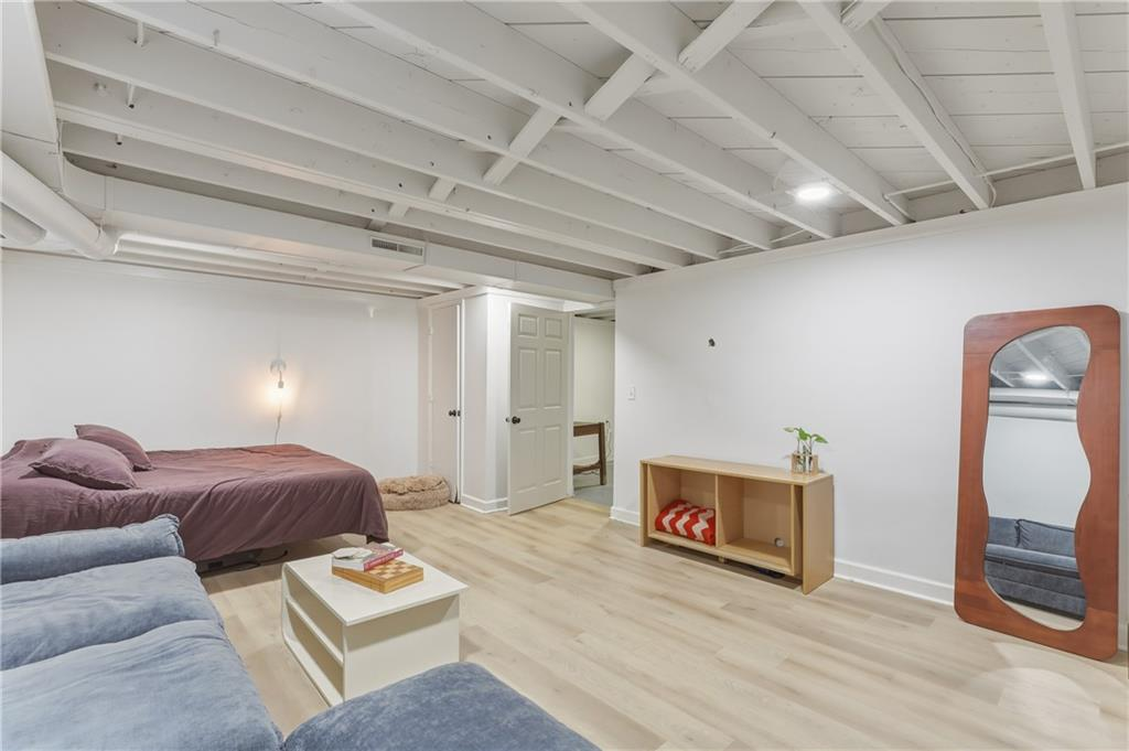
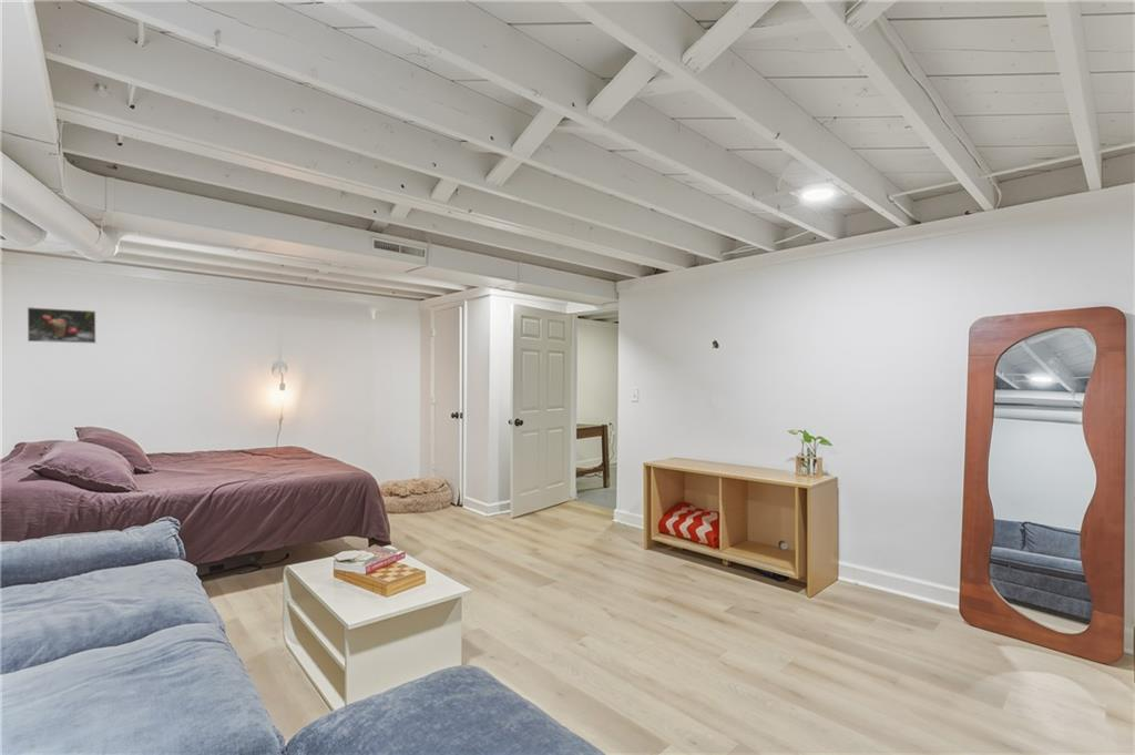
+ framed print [27,306,98,345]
